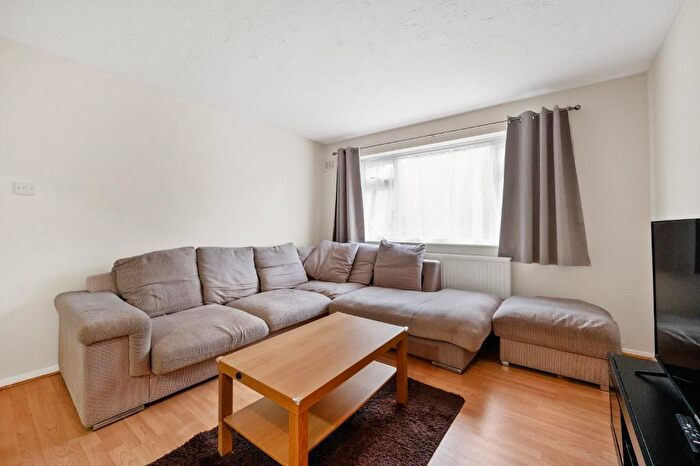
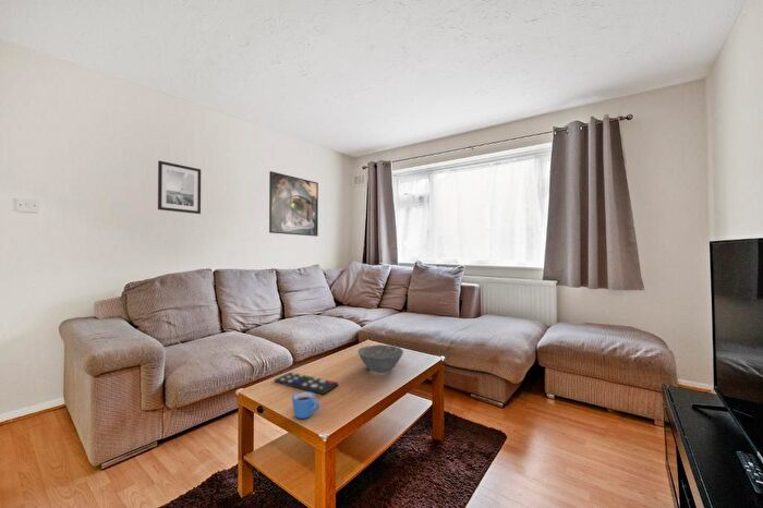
+ mug [291,390,320,420]
+ bowl [358,343,404,373]
+ wall art [157,159,202,215]
+ remote control [274,371,339,396]
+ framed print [268,170,319,238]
